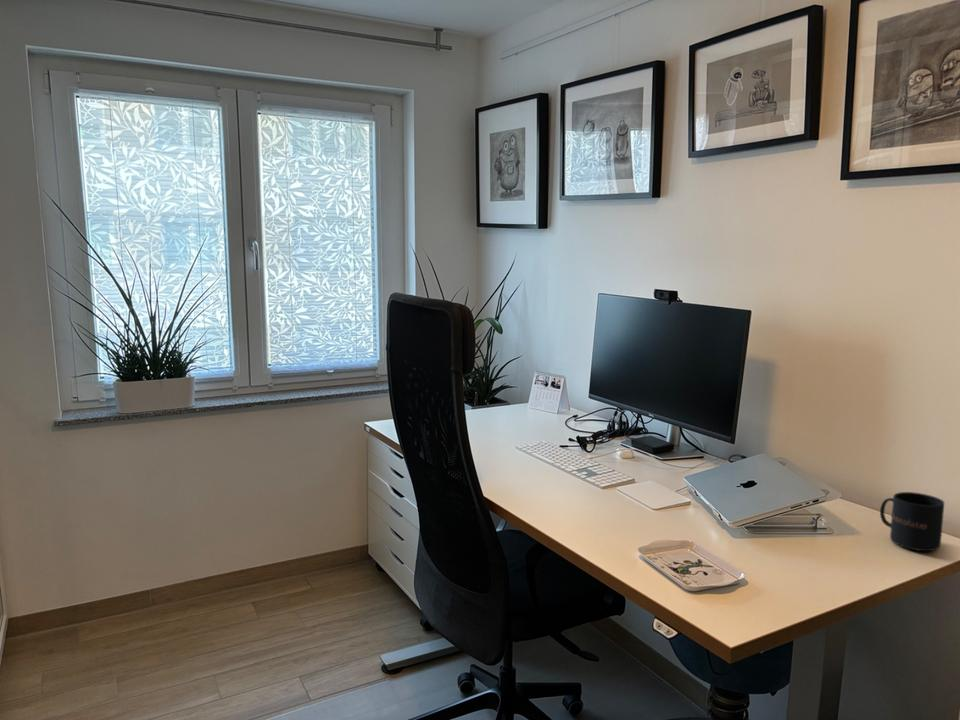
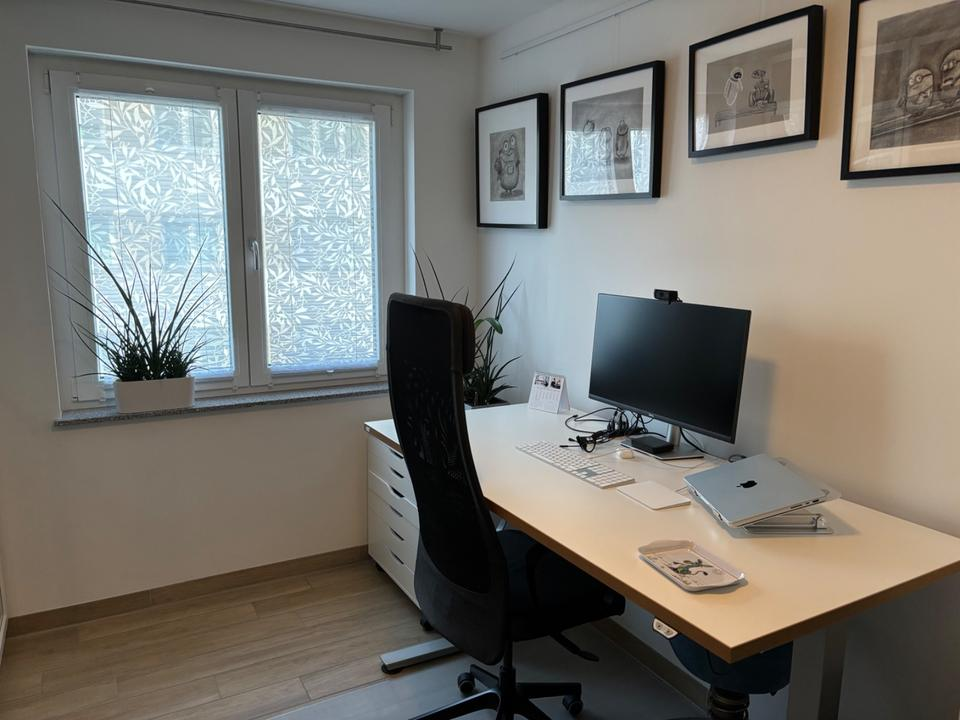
- mug [879,491,945,552]
